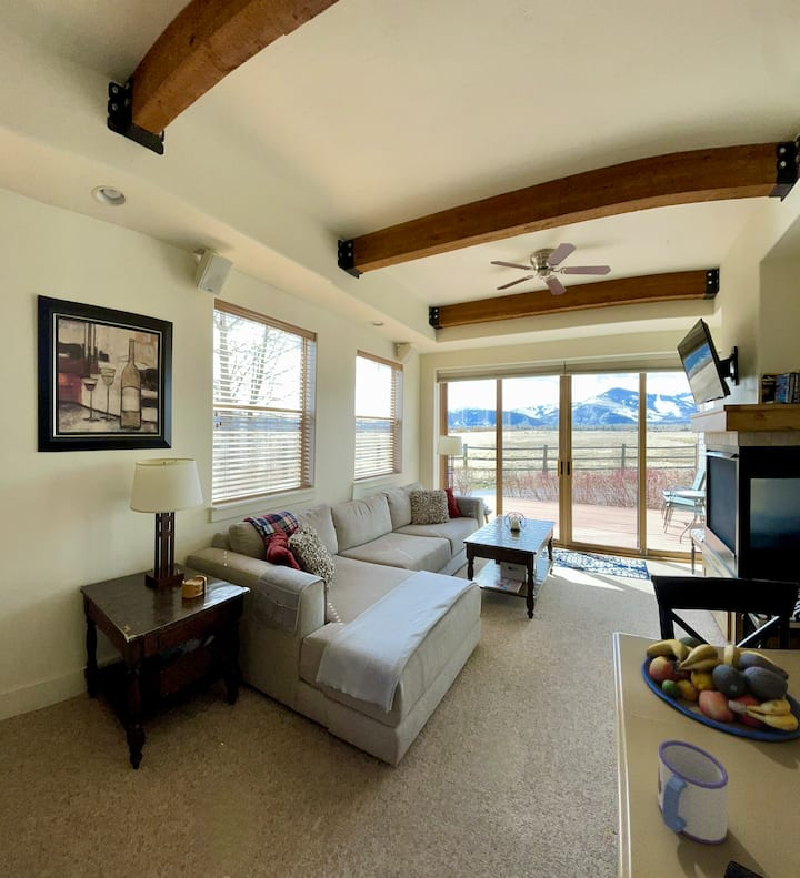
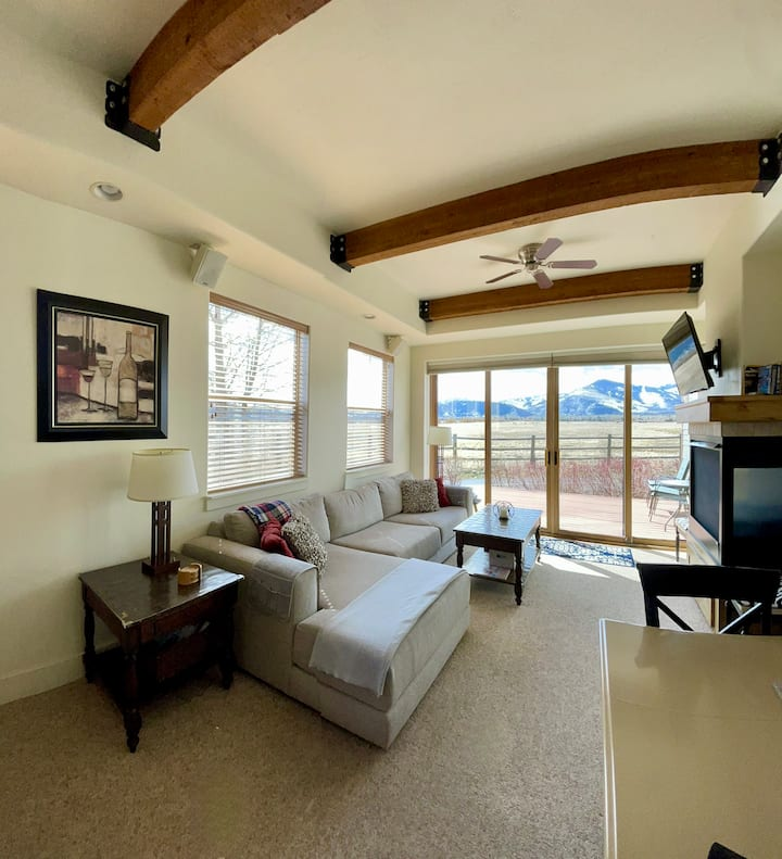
- fruit bowl [641,636,800,743]
- mug [657,739,729,846]
